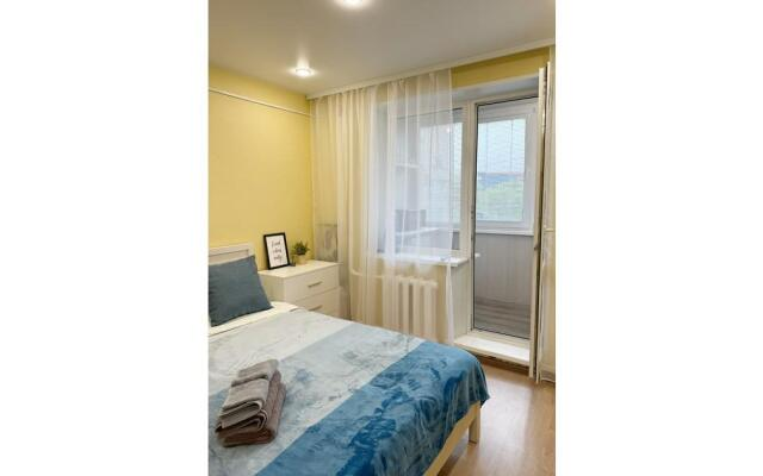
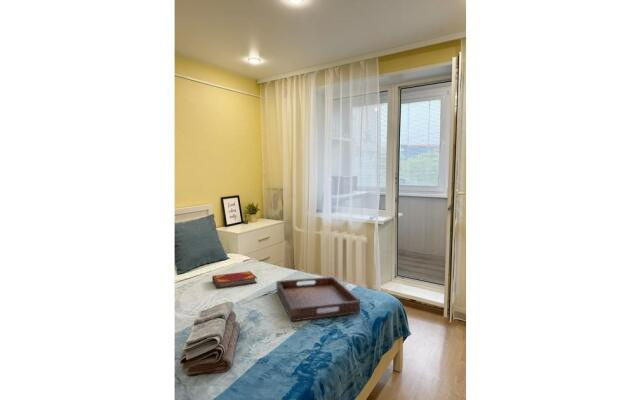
+ serving tray [275,276,361,322]
+ hardback book [211,270,258,289]
